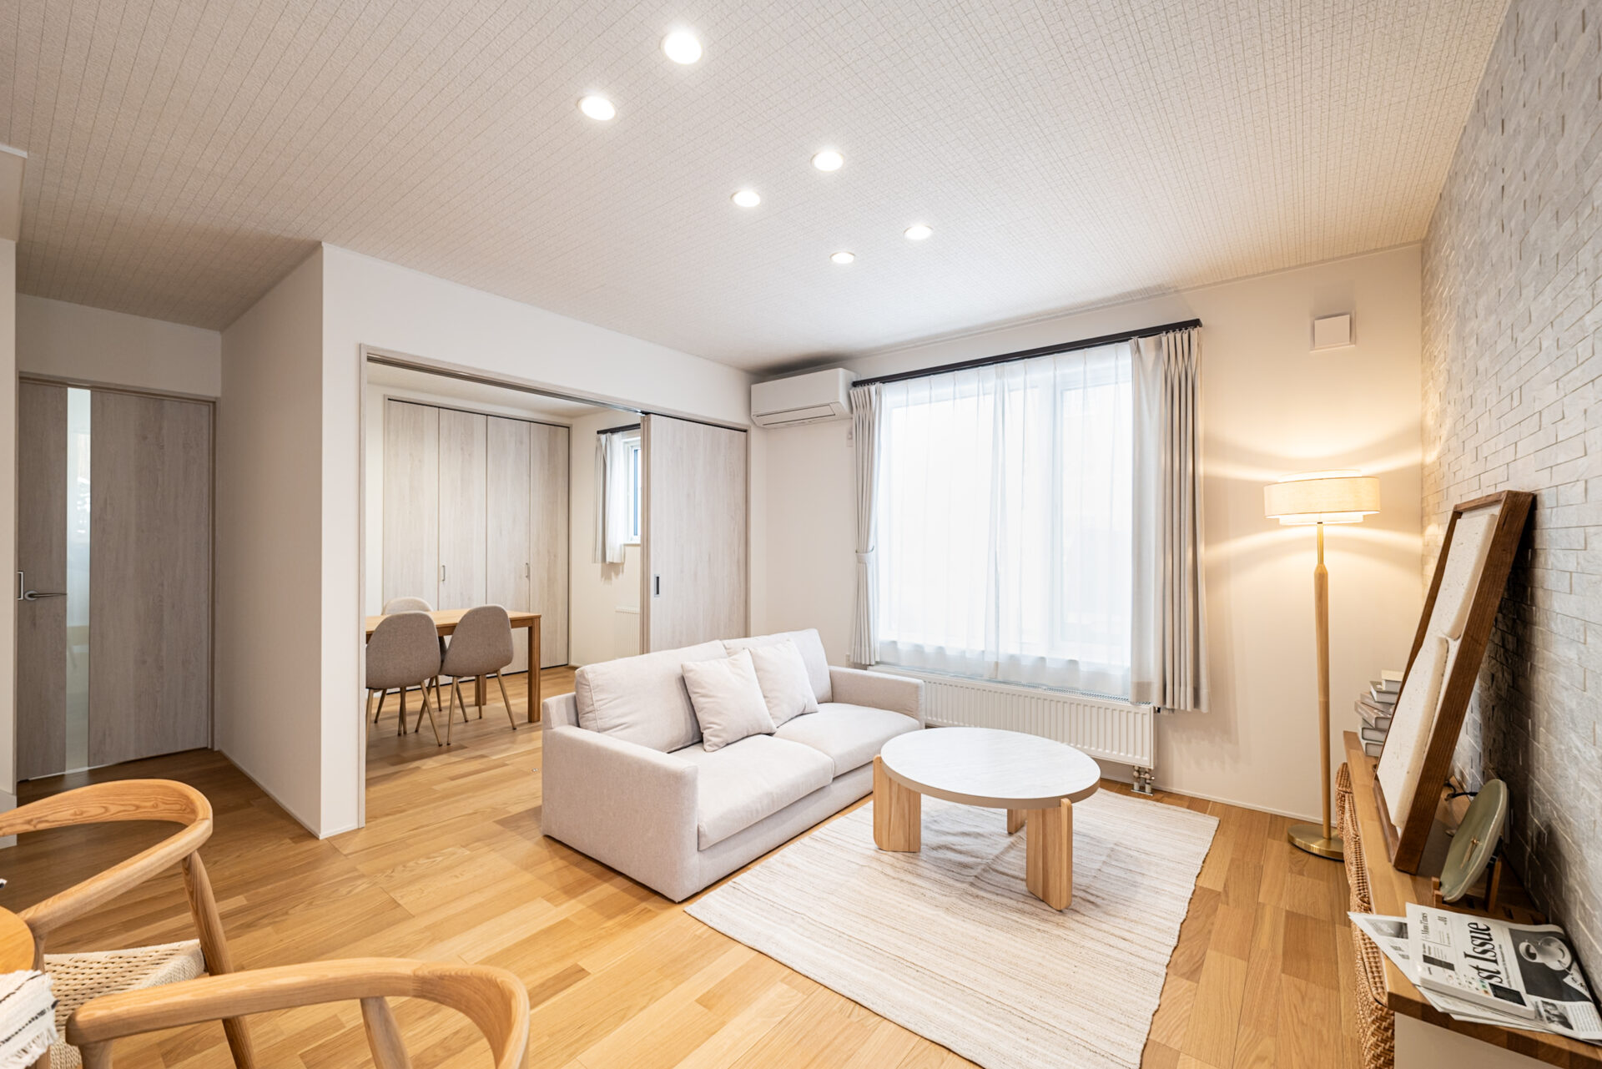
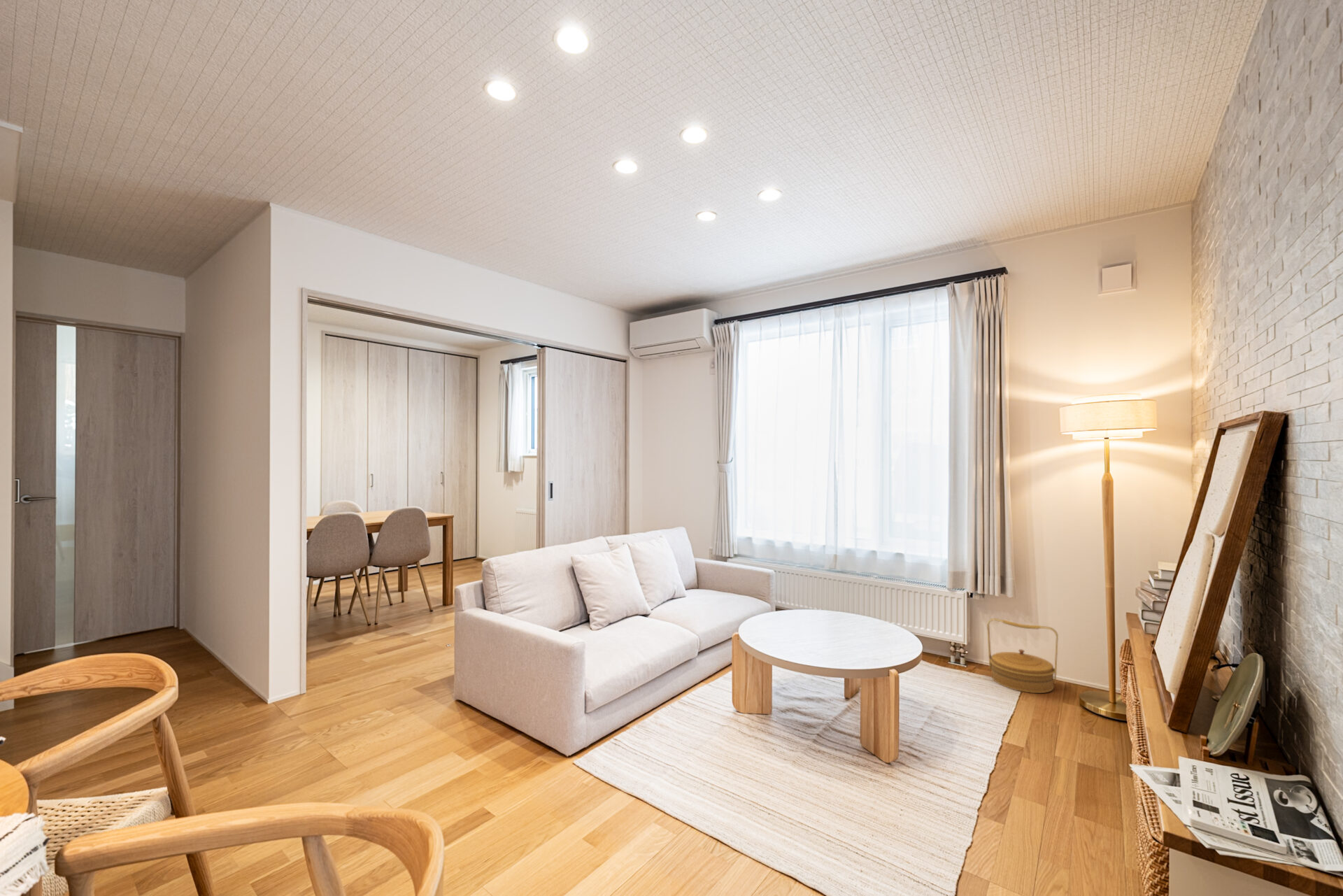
+ basket [986,618,1059,694]
